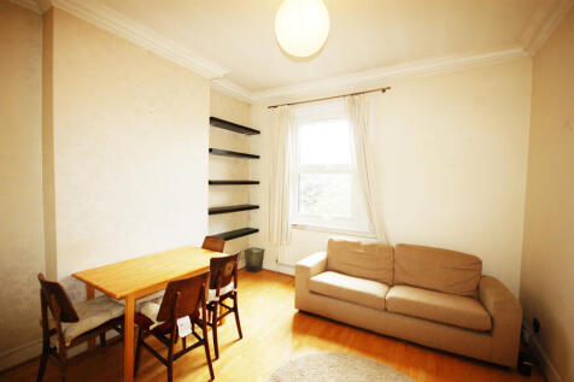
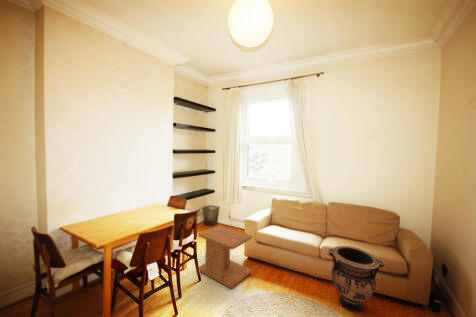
+ side table [198,224,253,289]
+ vase [327,245,386,313]
